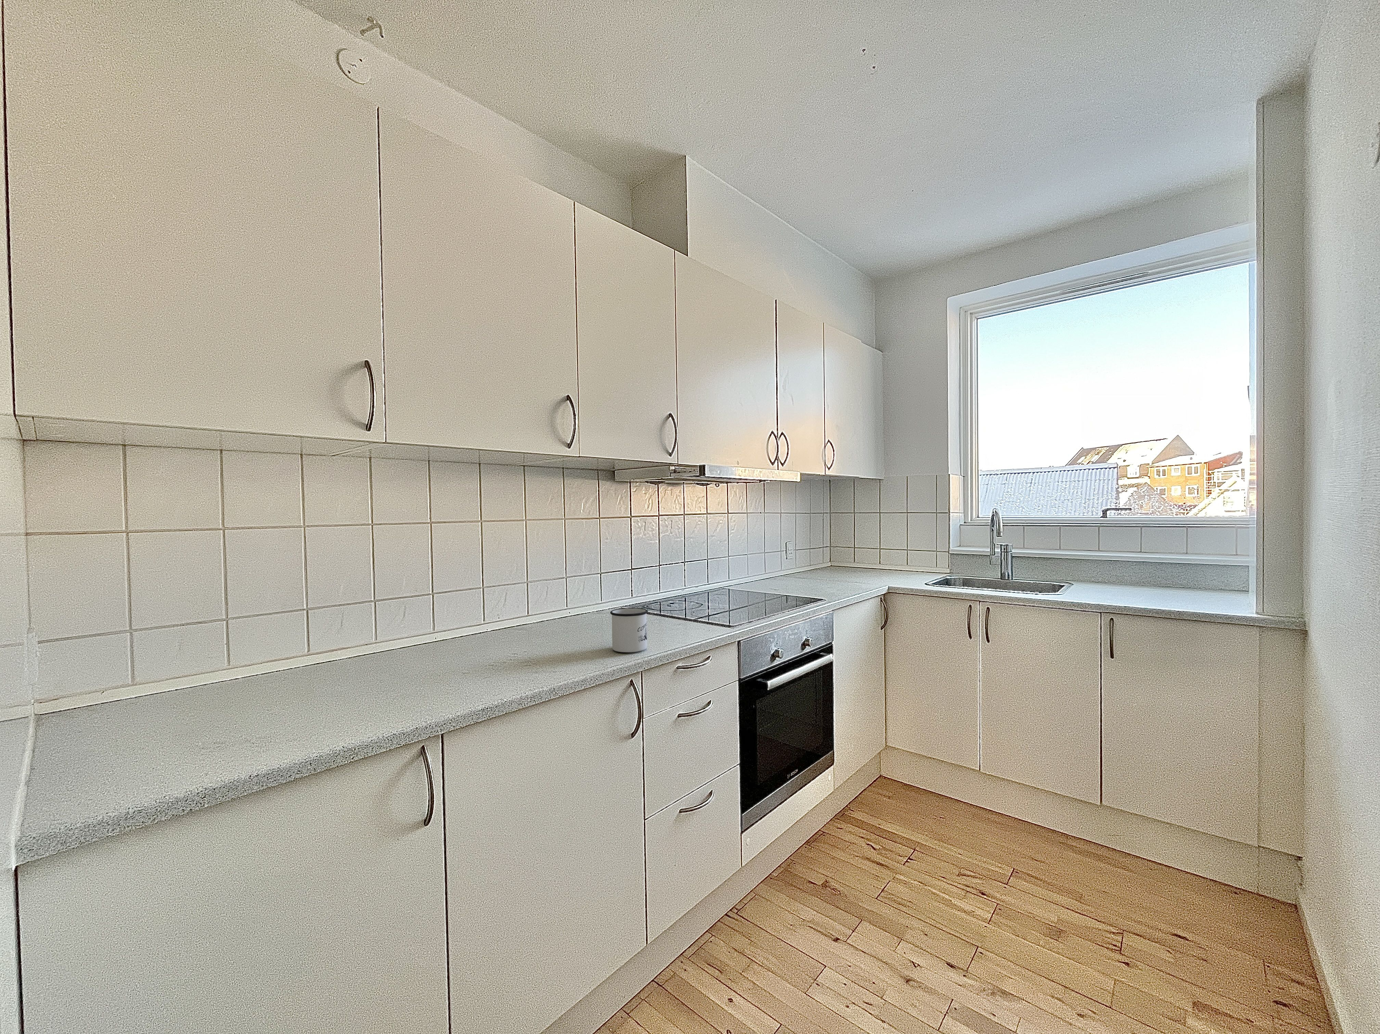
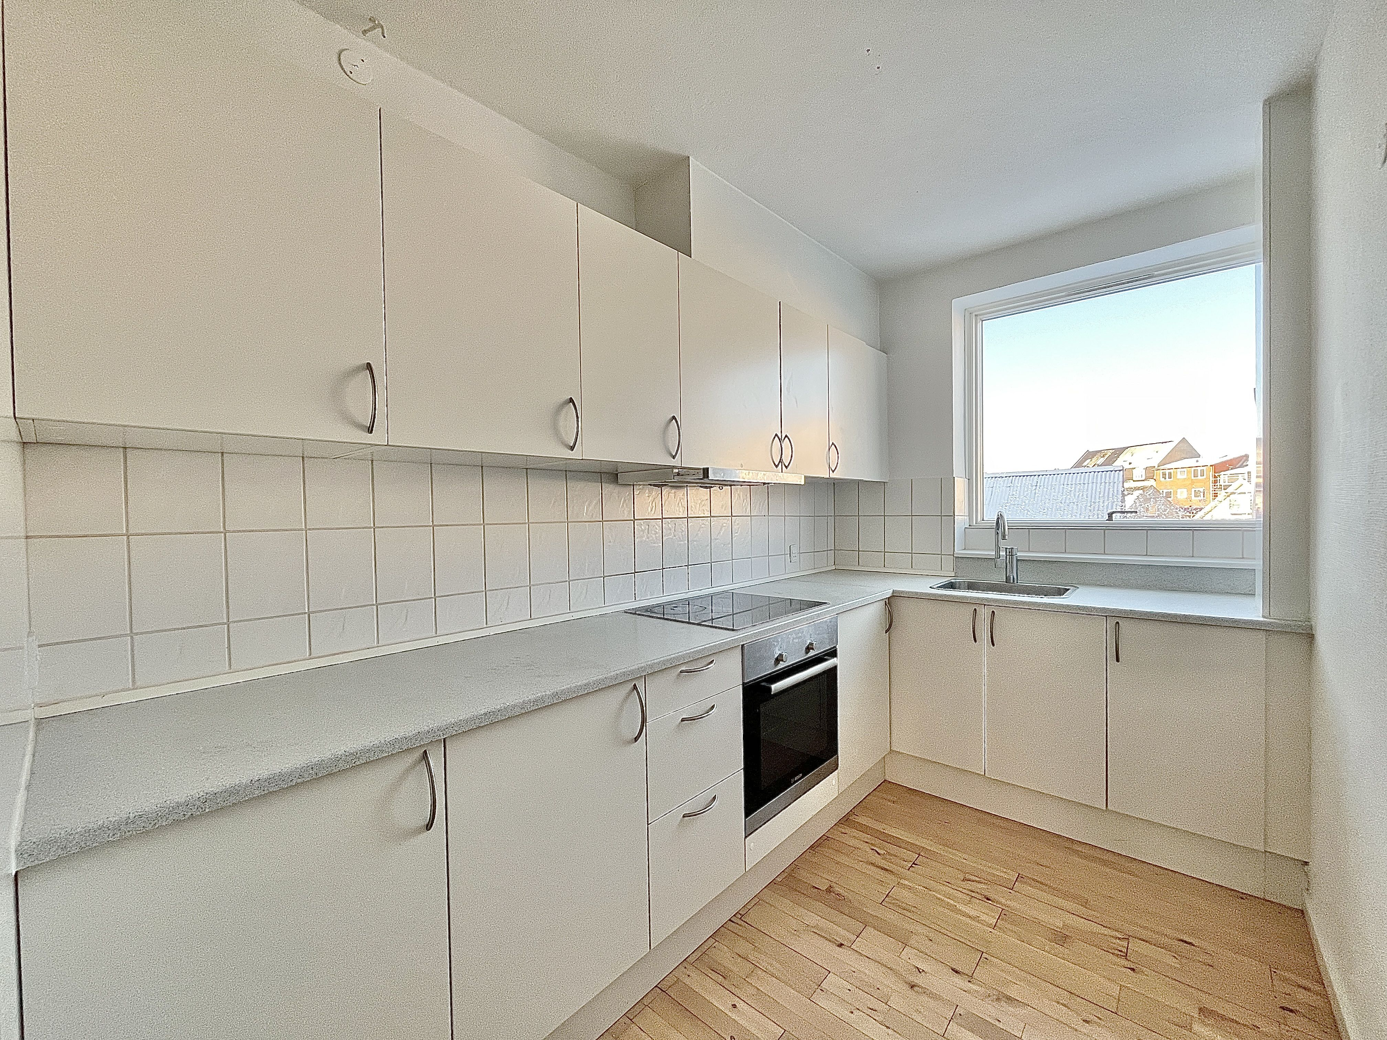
- mug [610,607,649,653]
